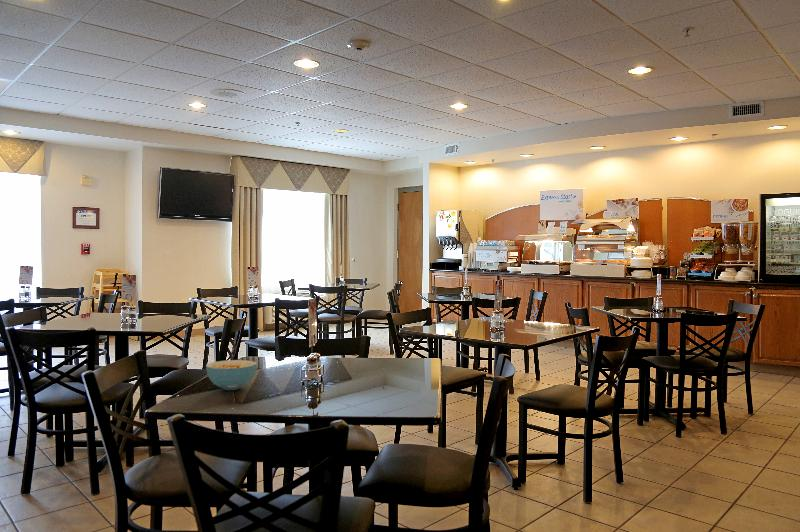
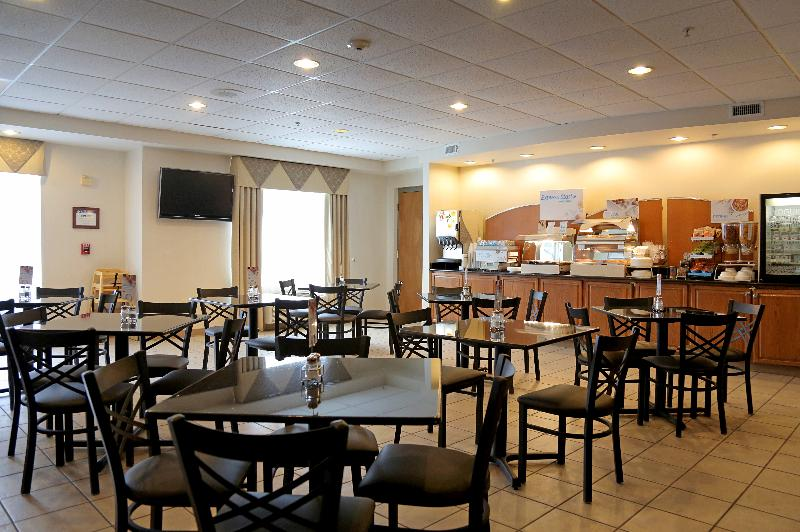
- cereal bowl [205,359,258,391]
